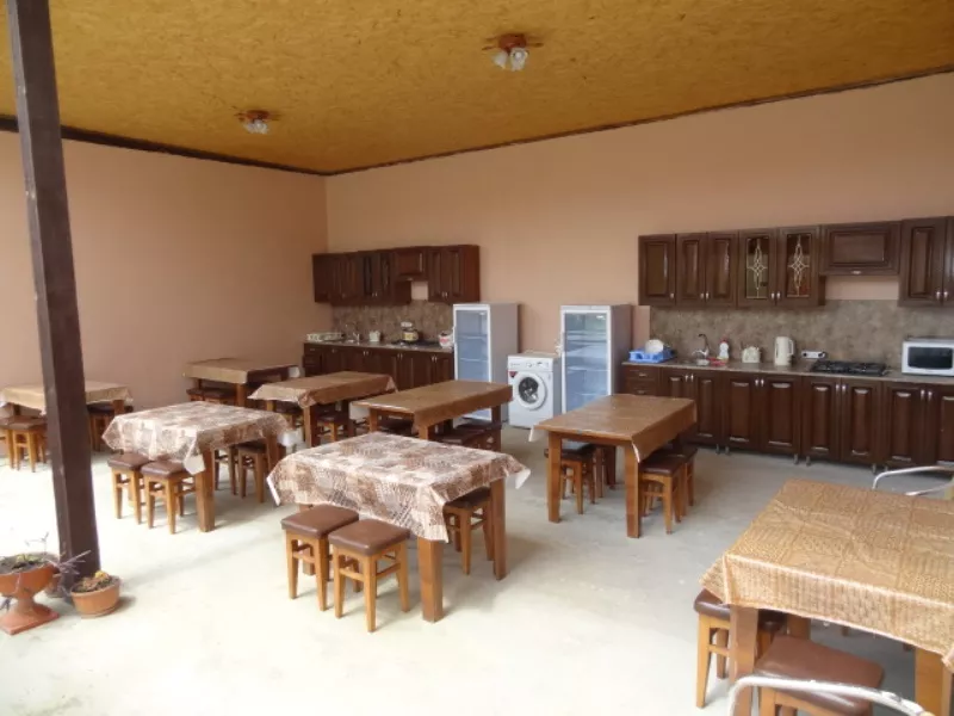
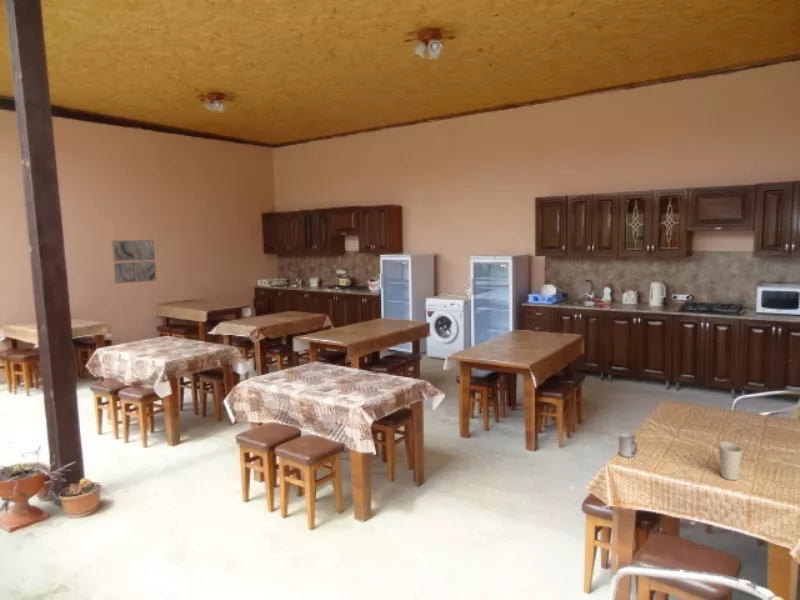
+ cup [718,441,743,481]
+ cup [618,432,639,458]
+ wall art [111,239,157,285]
